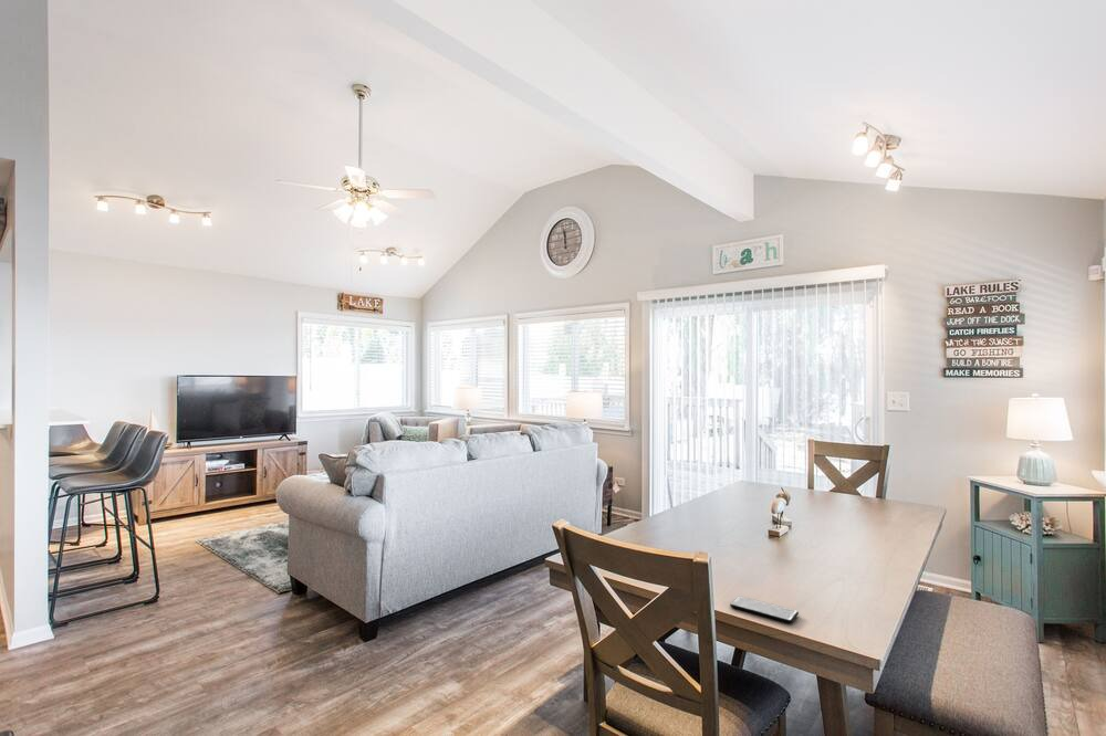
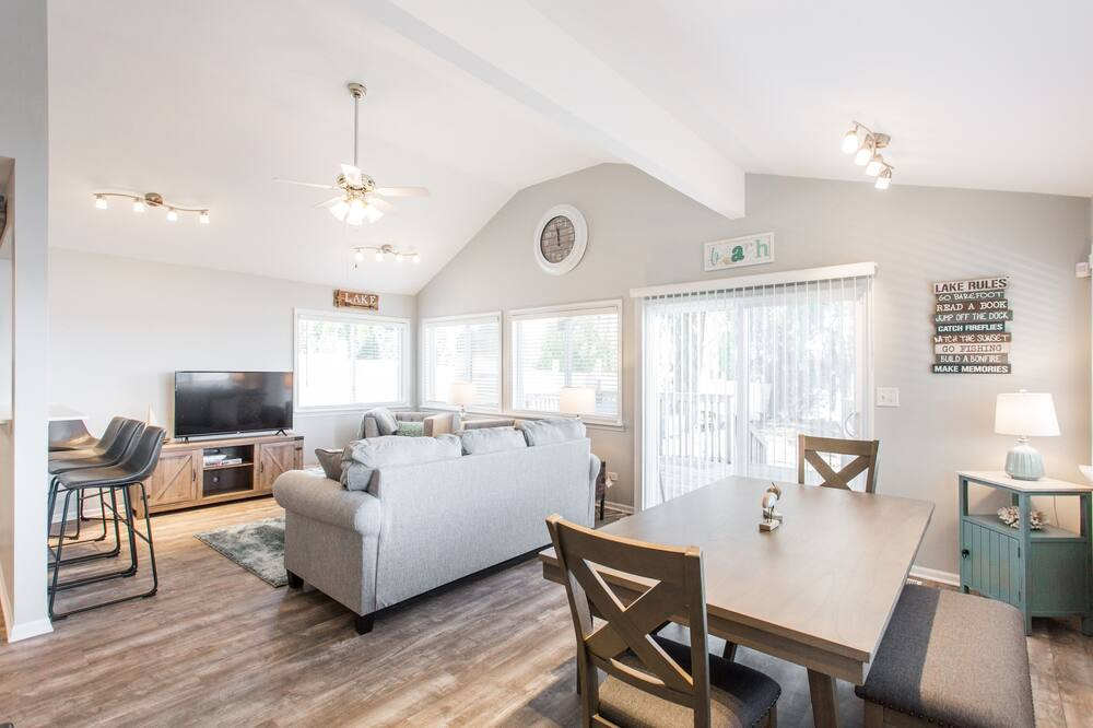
- smartphone [729,595,800,624]
